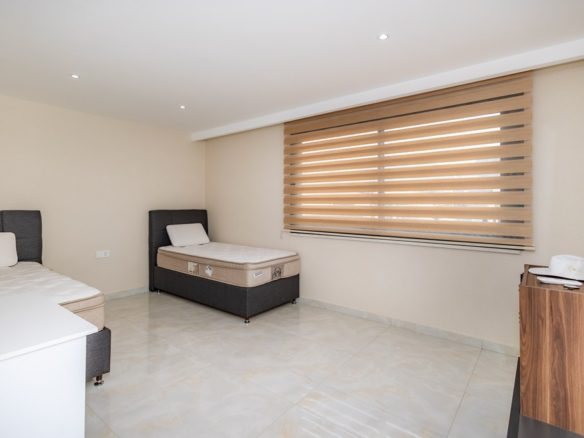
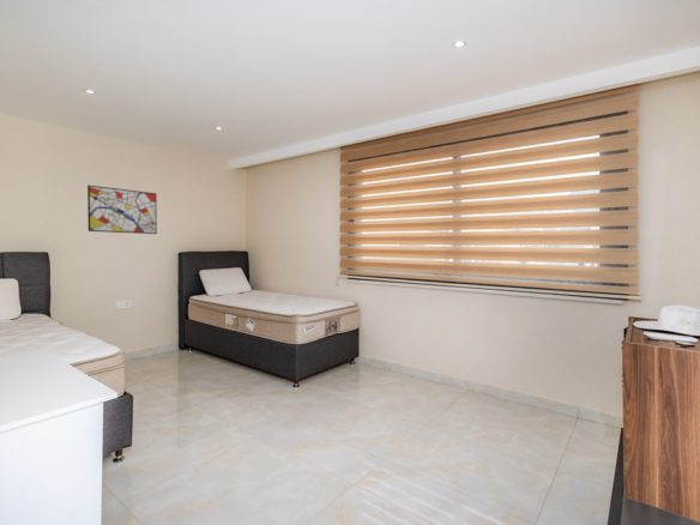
+ wall art [86,185,158,235]
